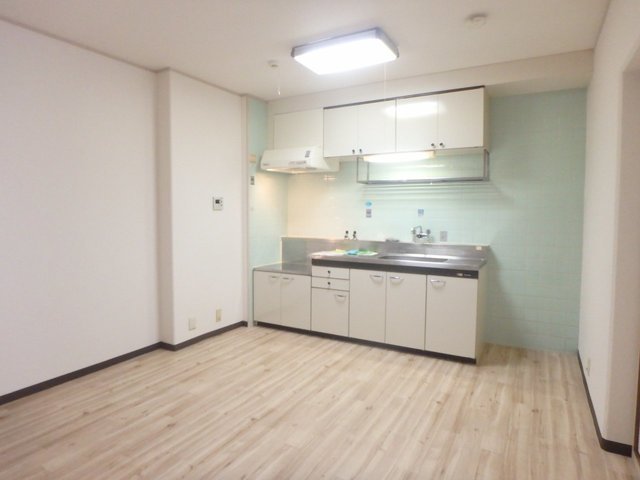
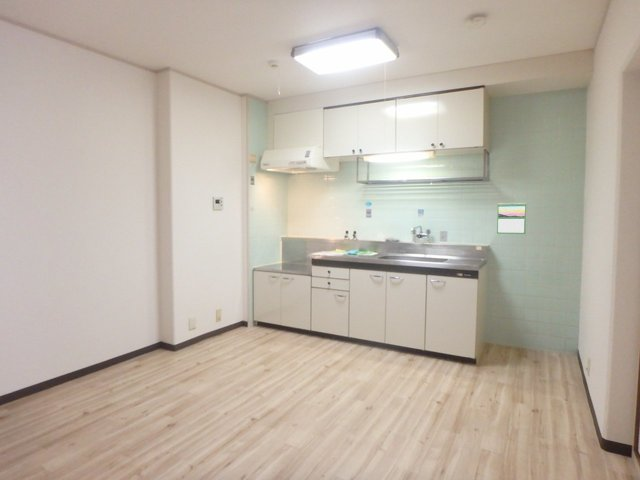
+ calendar [496,202,527,235]
